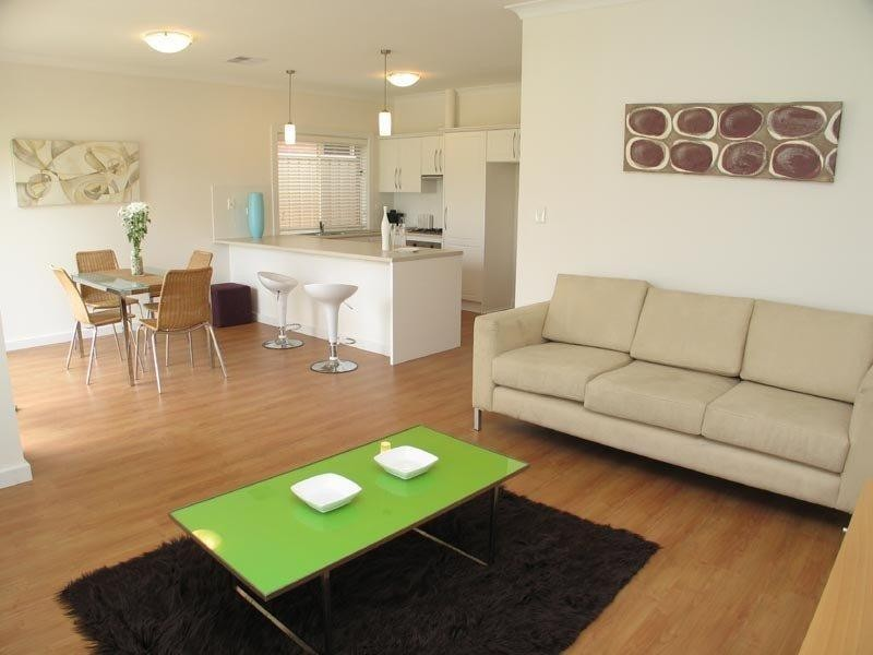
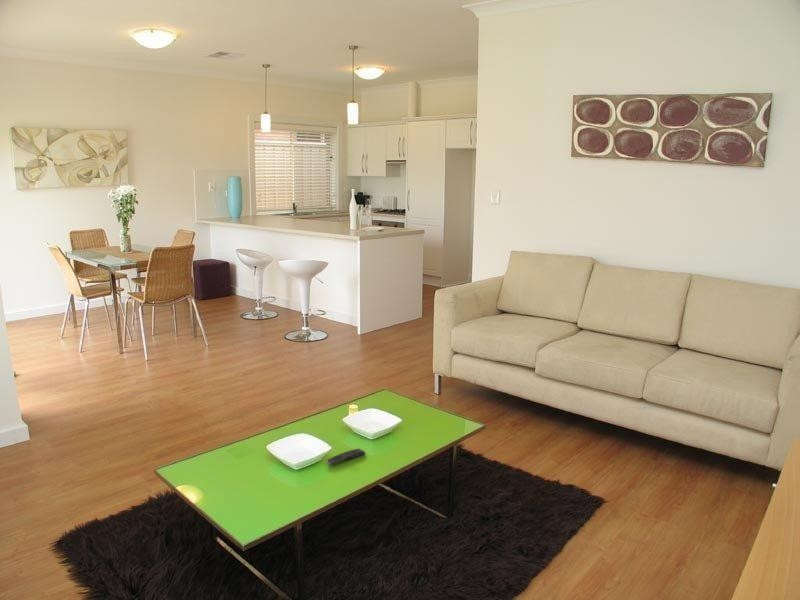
+ remote control [326,448,366,466]
